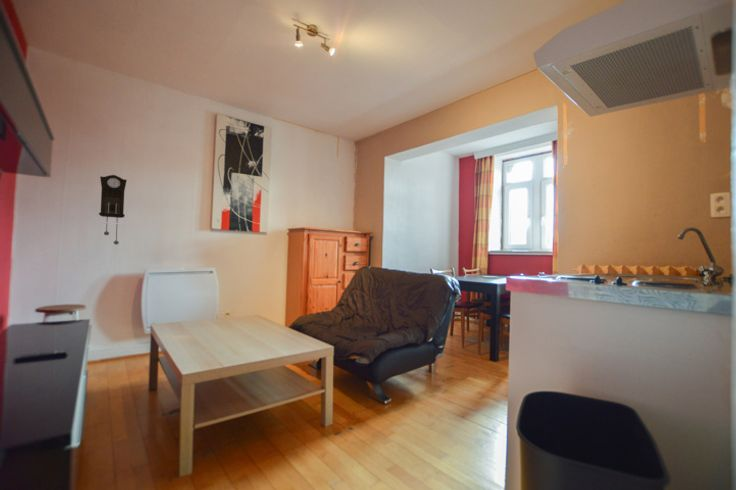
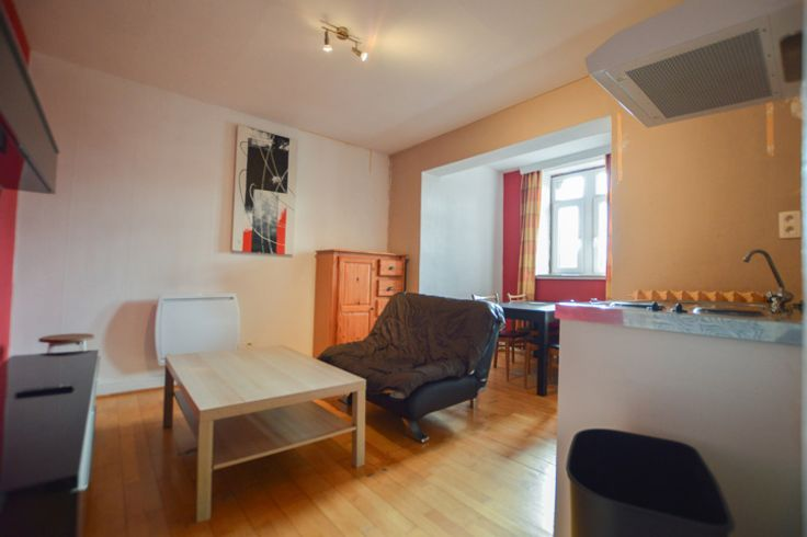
- pendulum clock [98,174,128,246]
